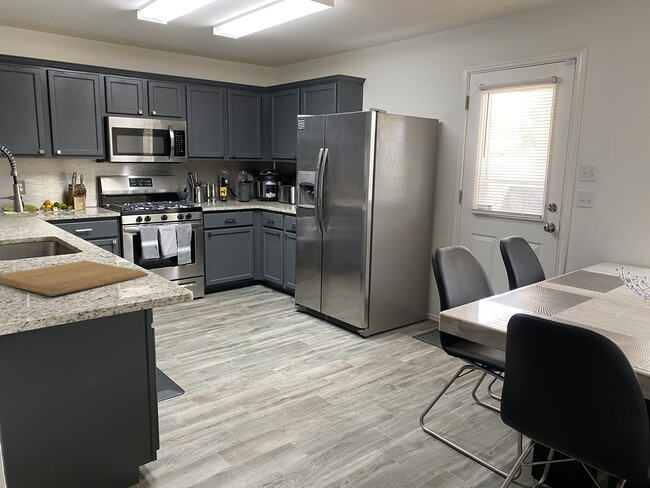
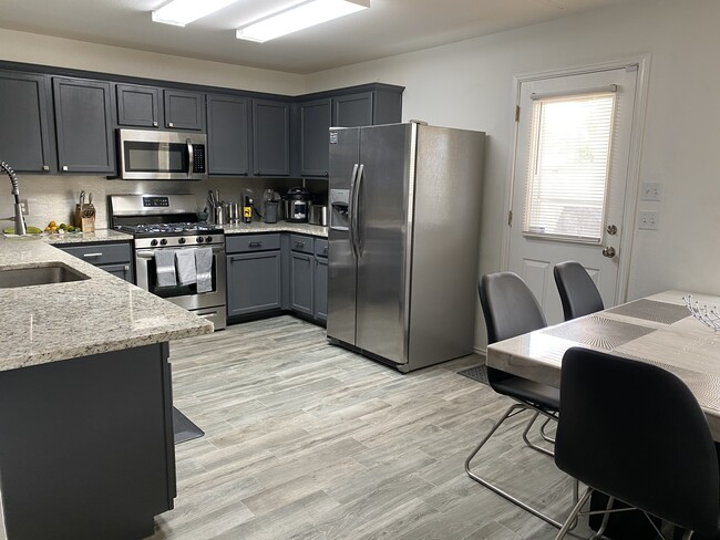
- chopping board [0,260,149,297]
